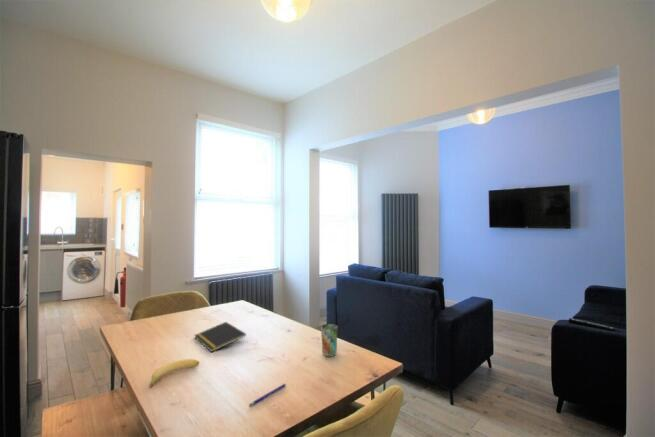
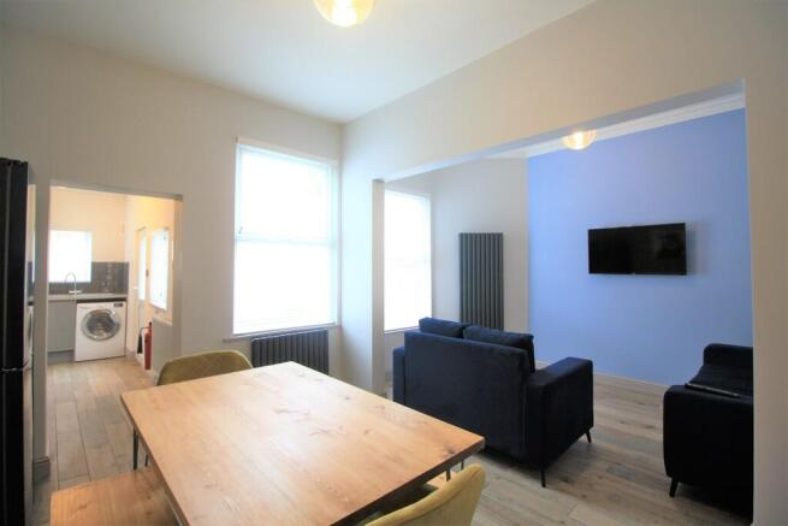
- notepad [193,321,247,353]
- banana [149,358,200,388]
- cup [320,323,339,358]
- pen [248,383,287,407]
